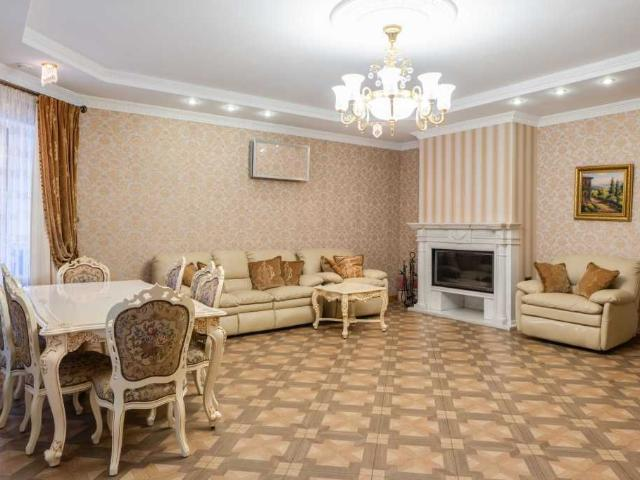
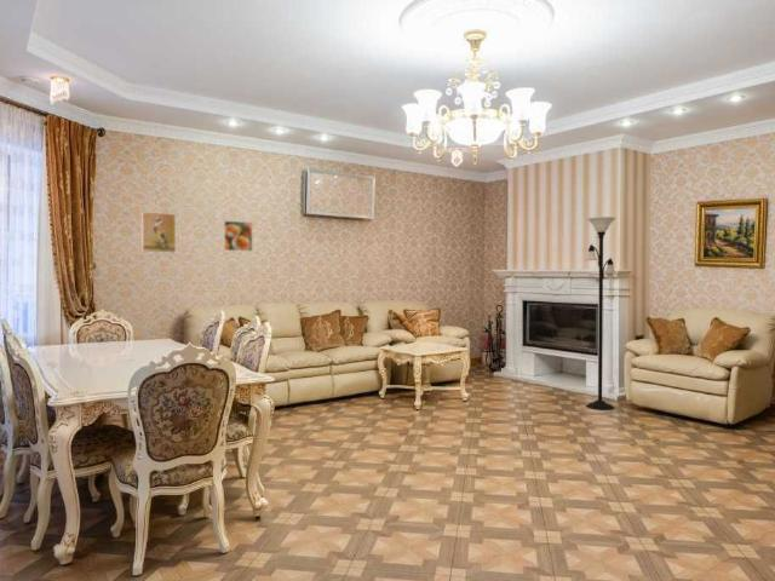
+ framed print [140,211,177,254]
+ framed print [222,219,253,253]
+ floor lamp [584,215,618,410]
